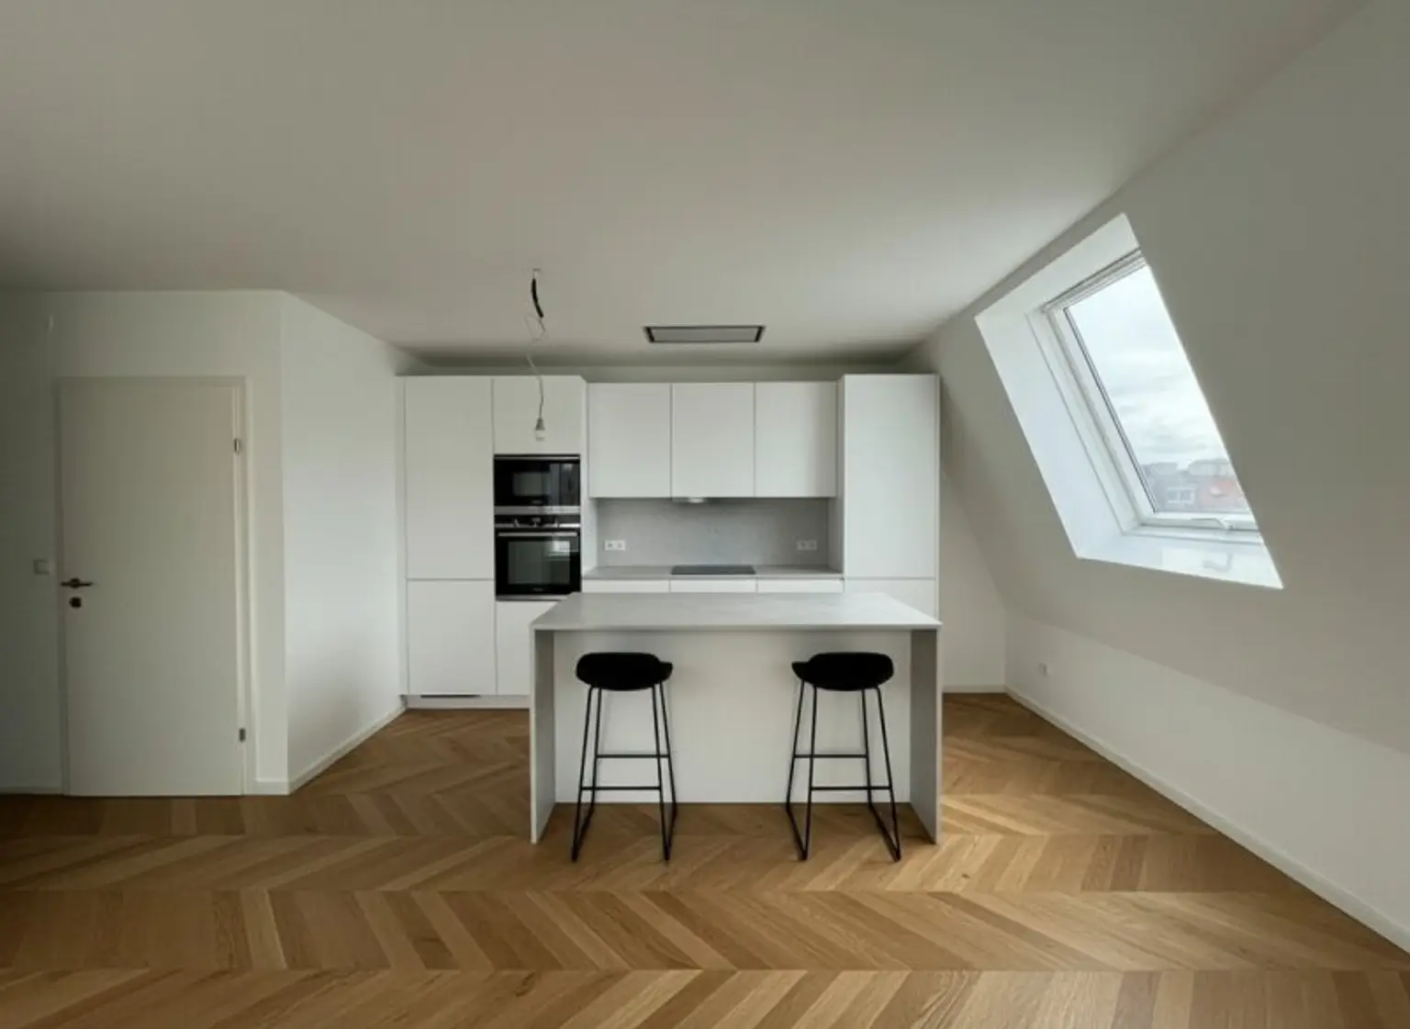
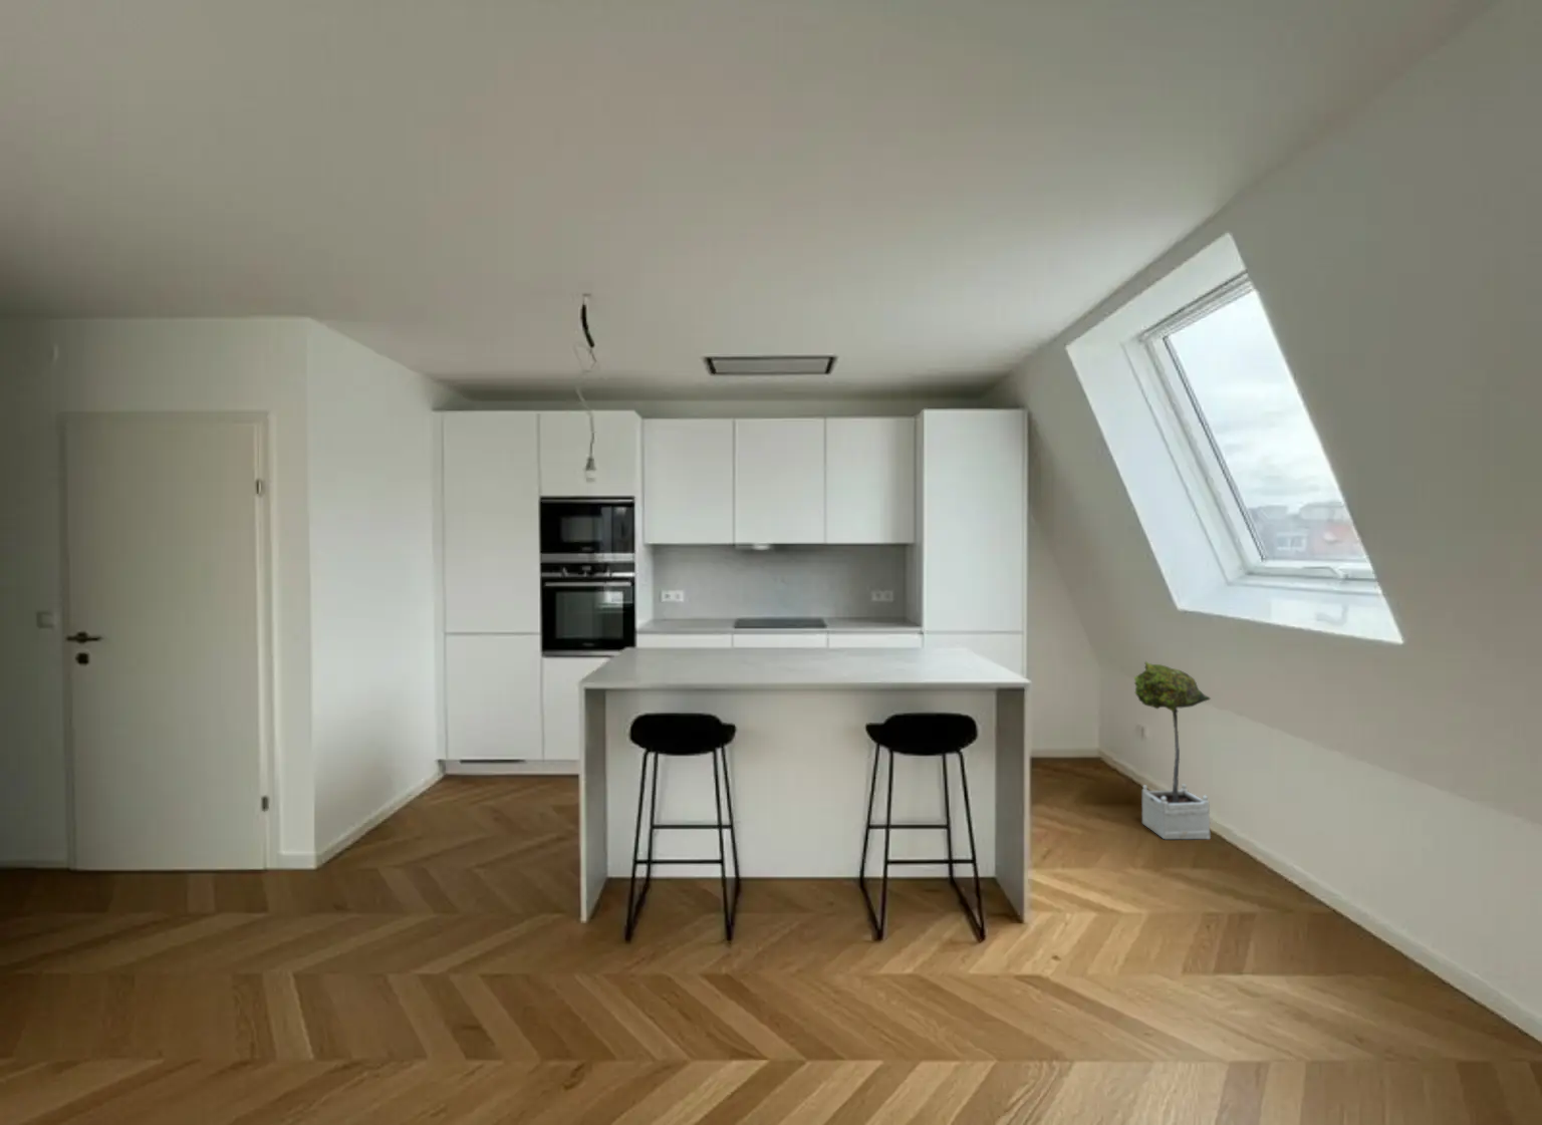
+ potted tree [1134,661,1212,840]
